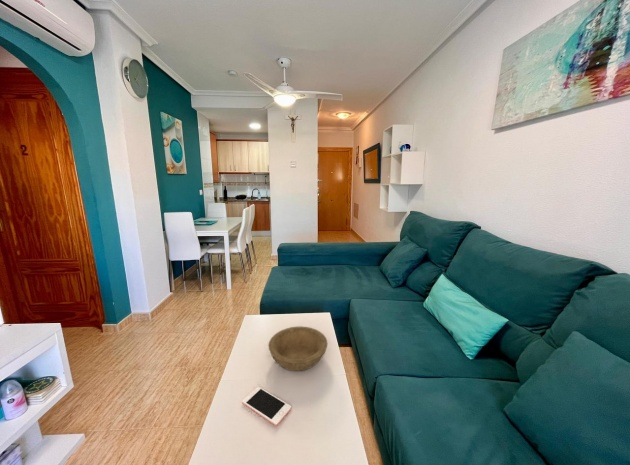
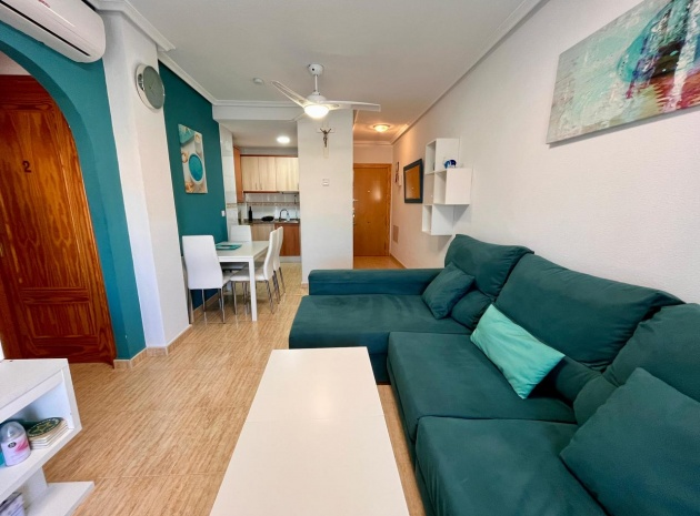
- bowl [267,325,328,372]
- cell phone [241,386,292,427]
